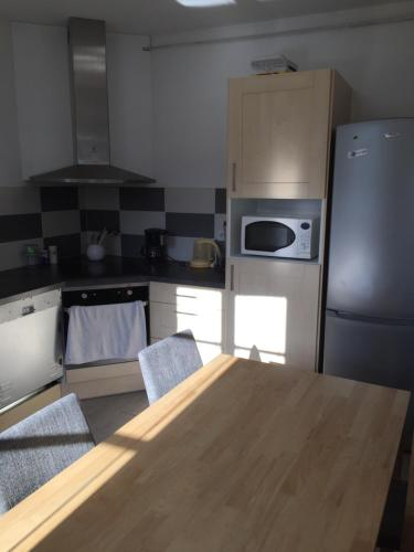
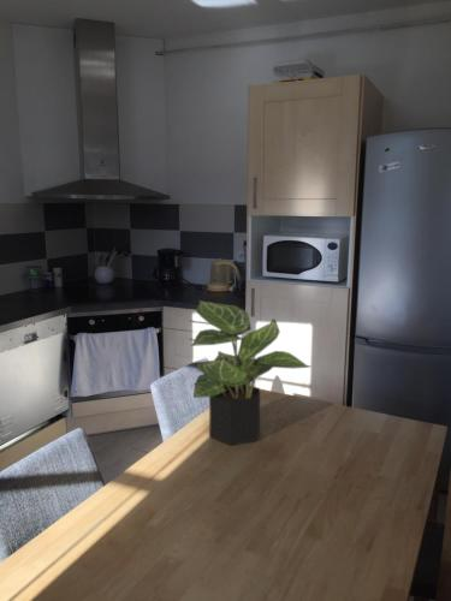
+ potted plant [190,298,313,447]
